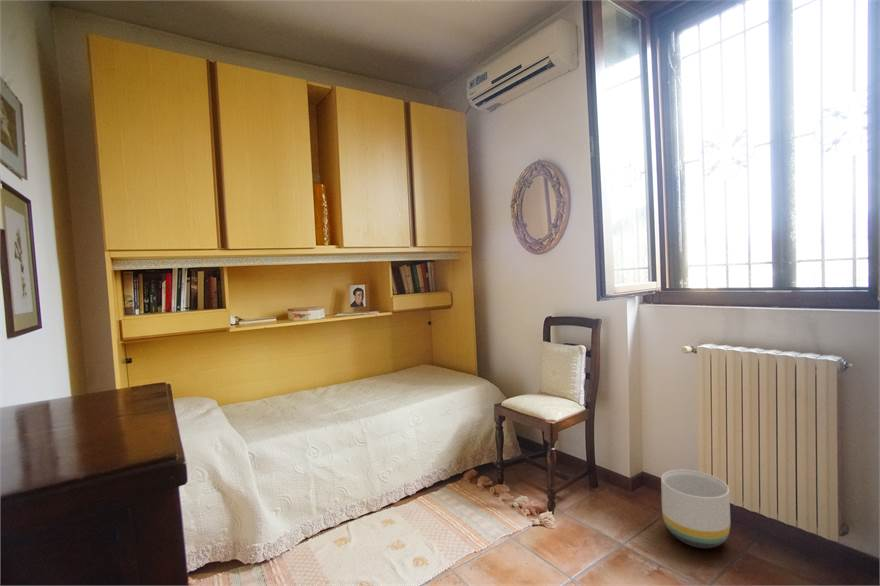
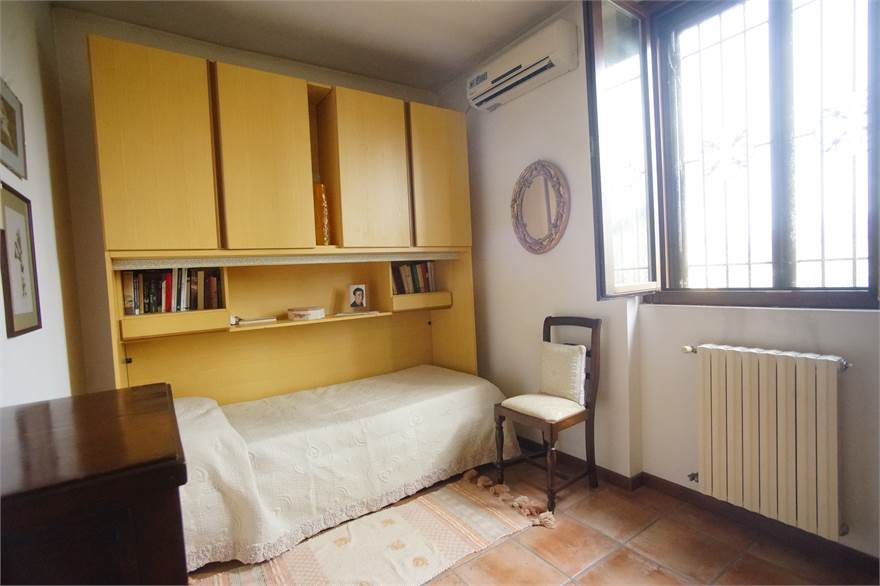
- planter [660,469,731,549]
